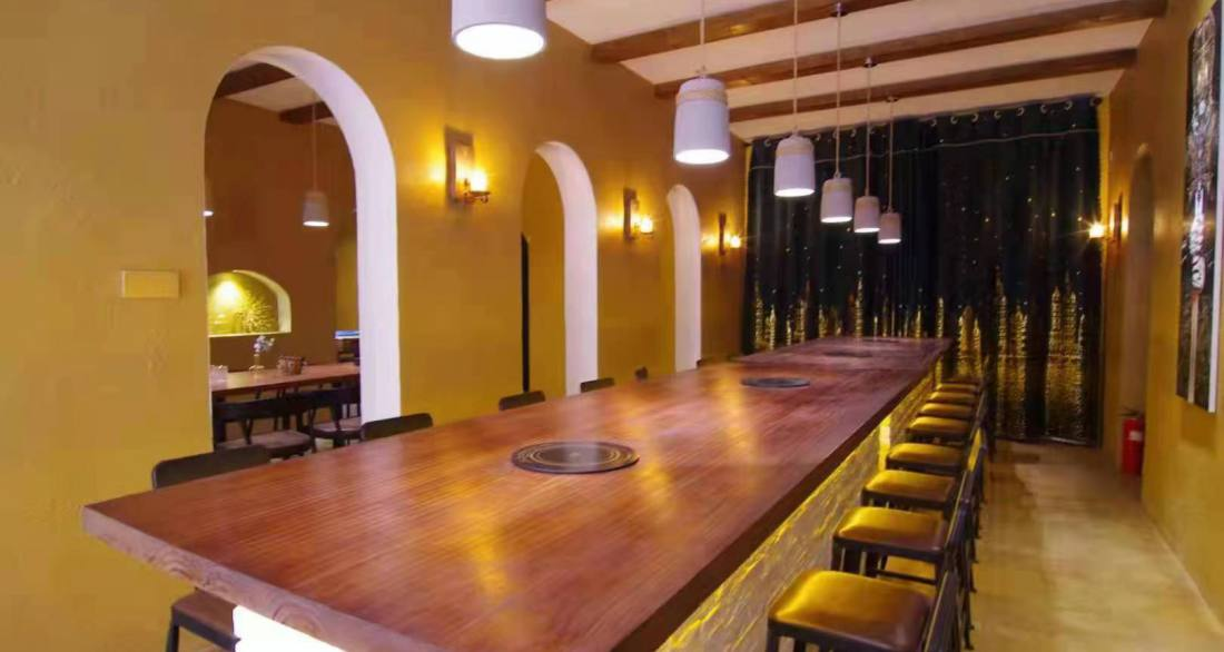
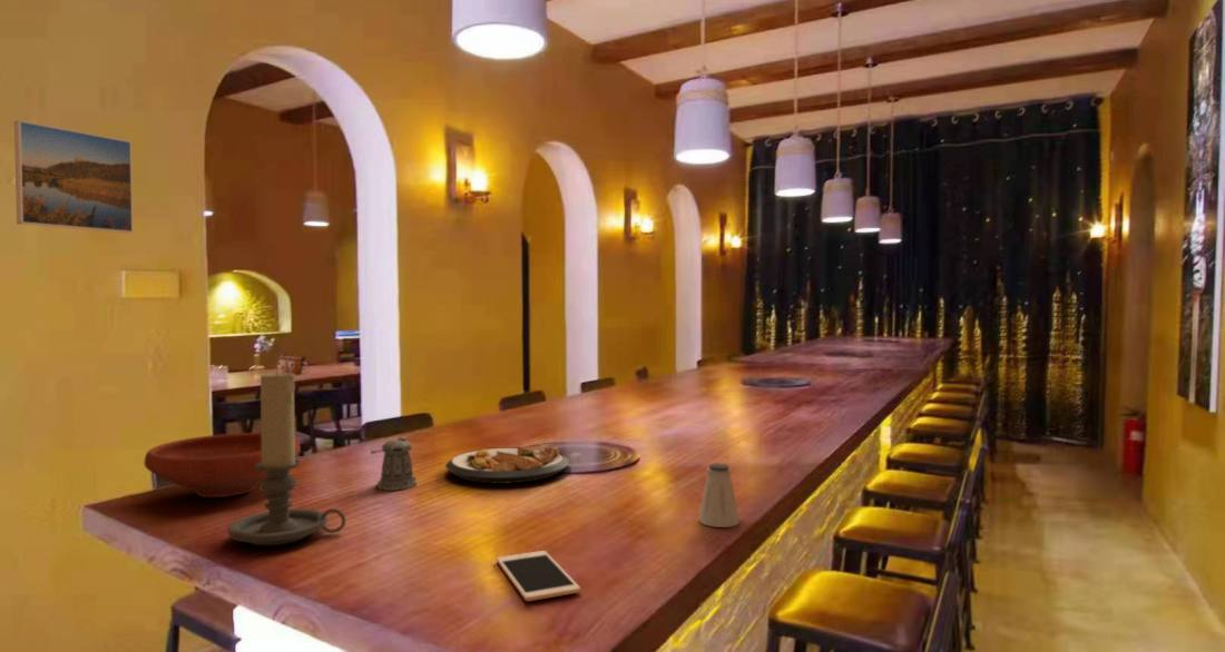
+ cell phone [496,550,581,602]
+ saltshaker [698,462,741,528]
+ bowl [143,432,302,498]
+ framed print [13,119,135,234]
+ pepper shaker [370,436,418,492]
+ plate [444,443,570,484]
+ candle holder [227,369,346,546]
